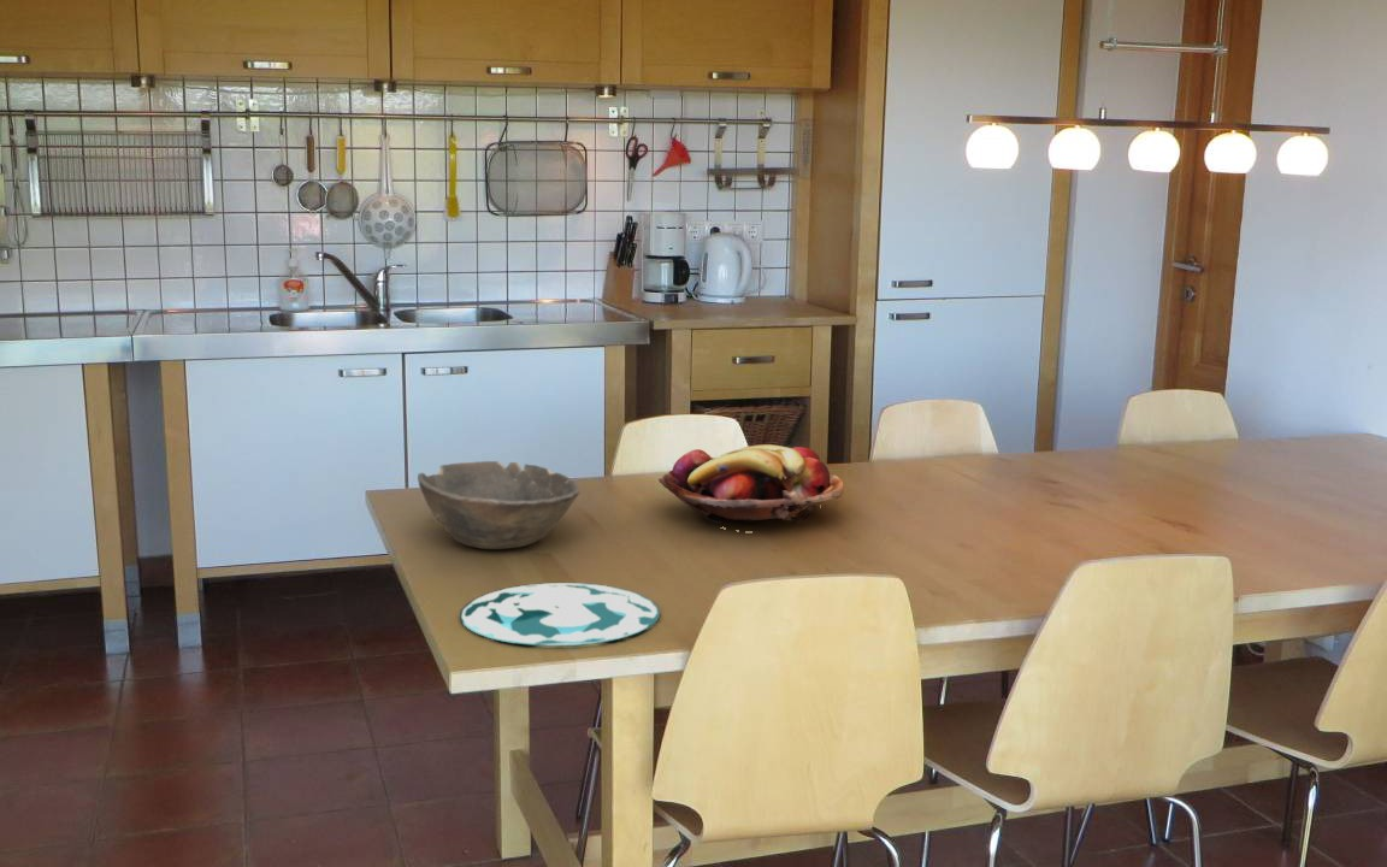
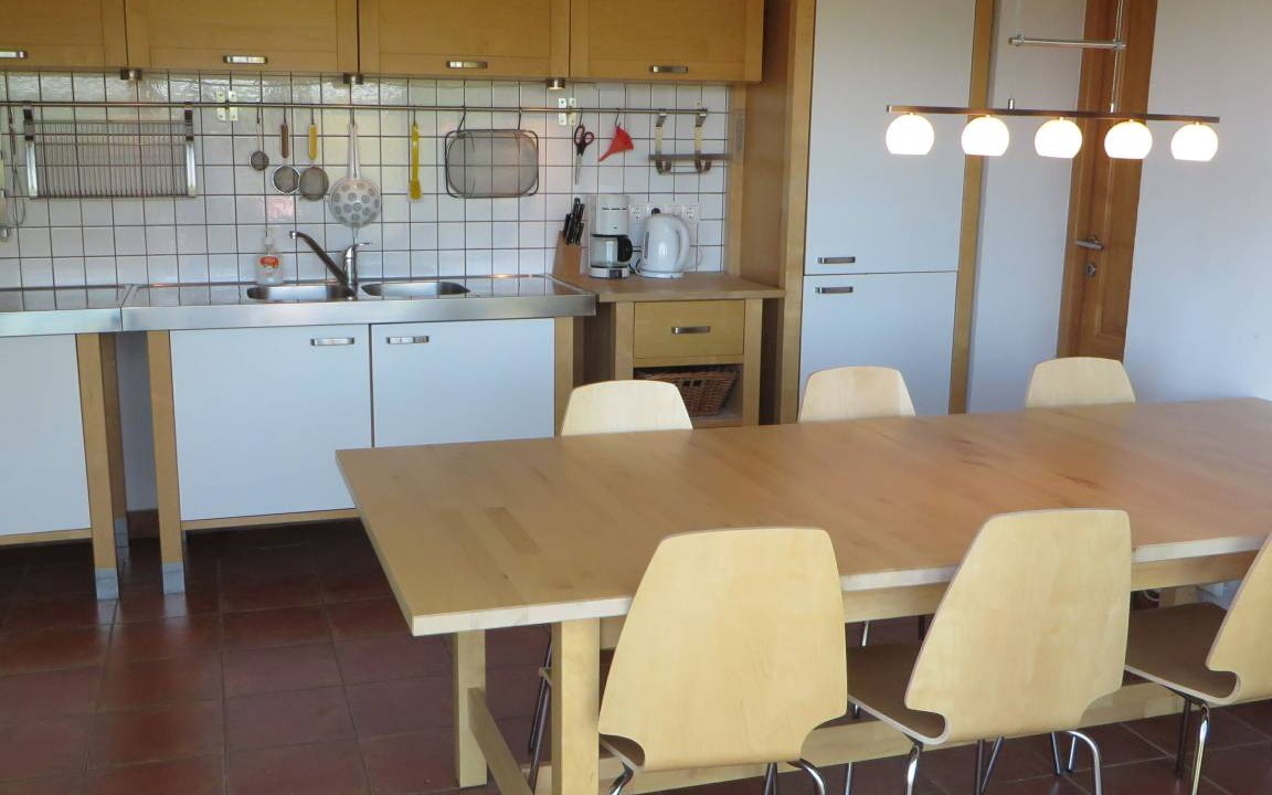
- fruit basket [657,443,845,533]
- bowl [417,460,582,550]
- plate [459,582,661,647]
